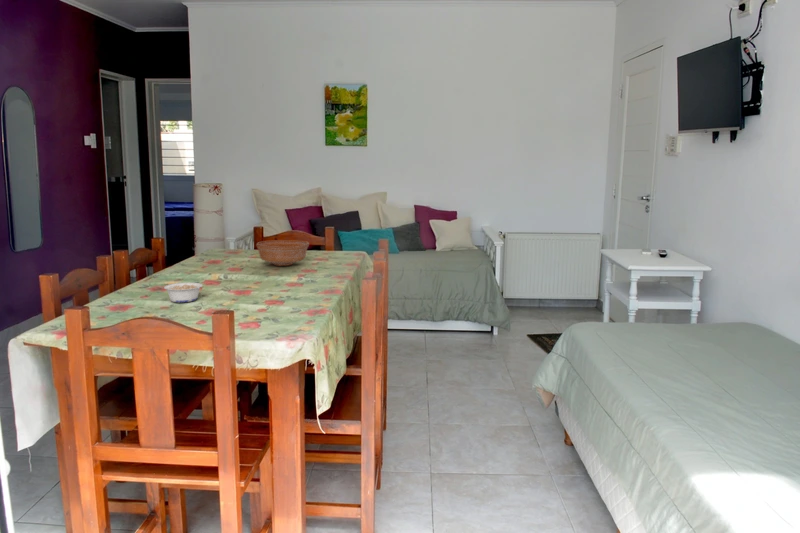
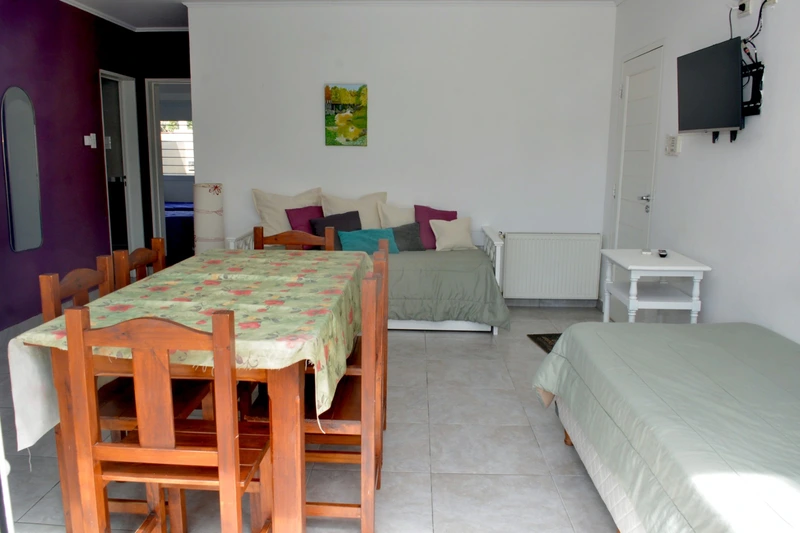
- bowl [255,239,310,267]
- legume [159,282,203,303]
